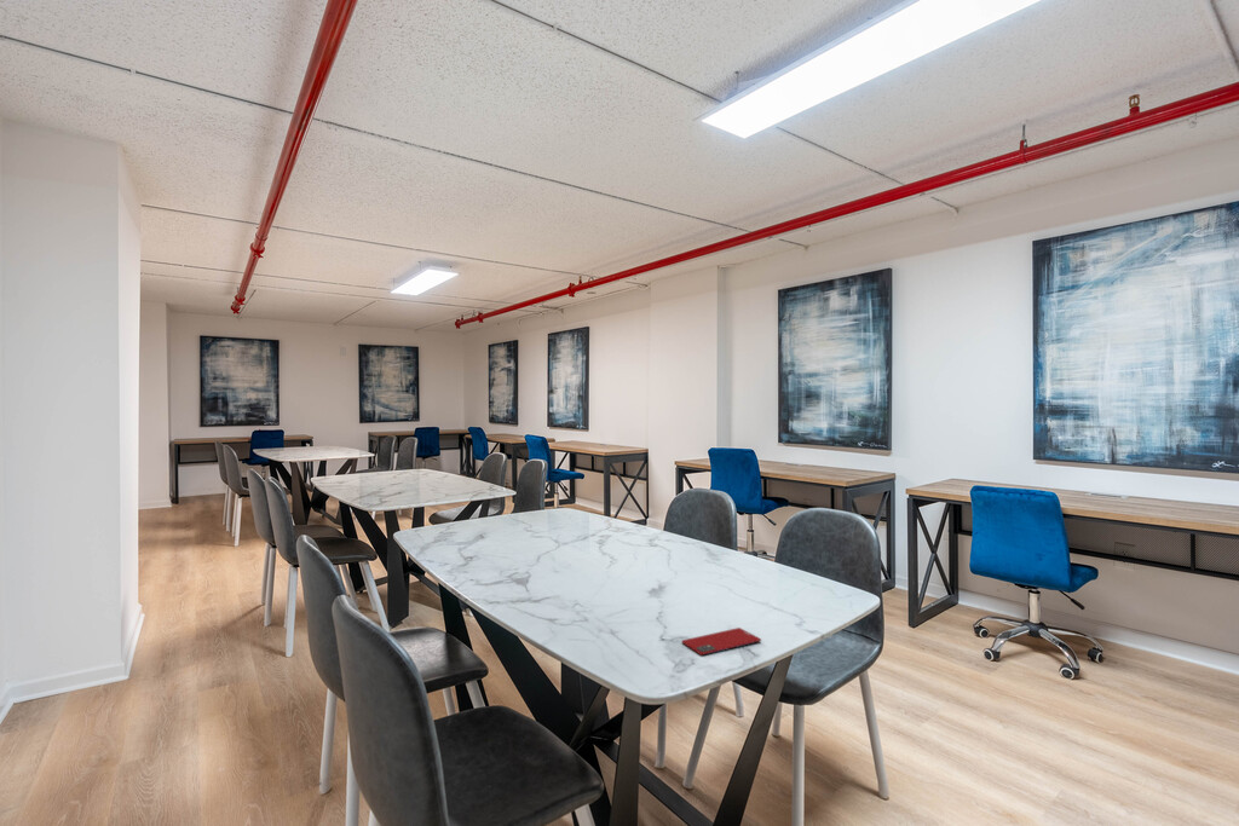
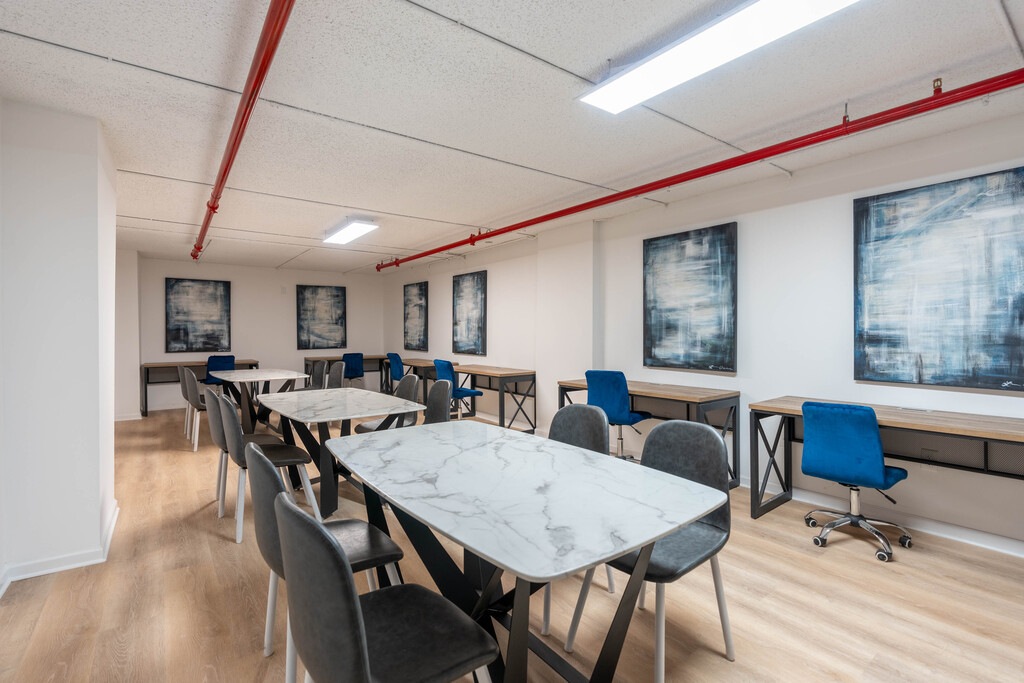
- smartphone [681,626,762,657]
